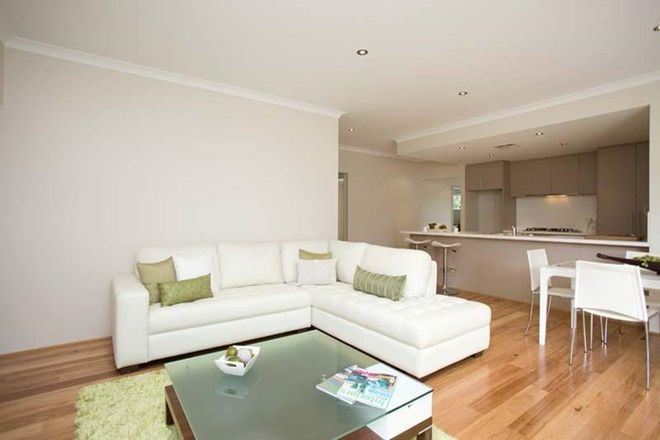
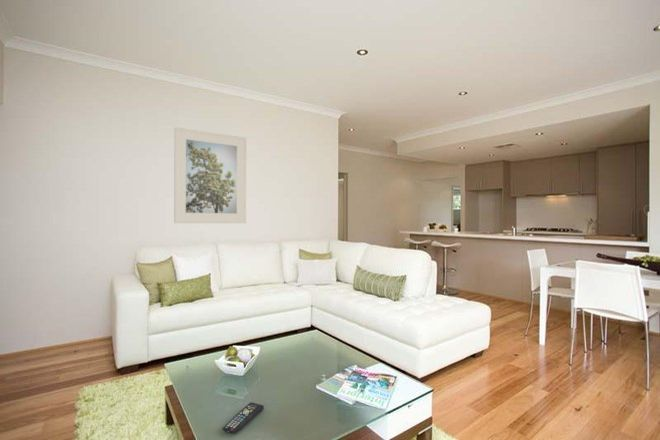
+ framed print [173,126,247,224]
+ remote control [221,401,265,435]
